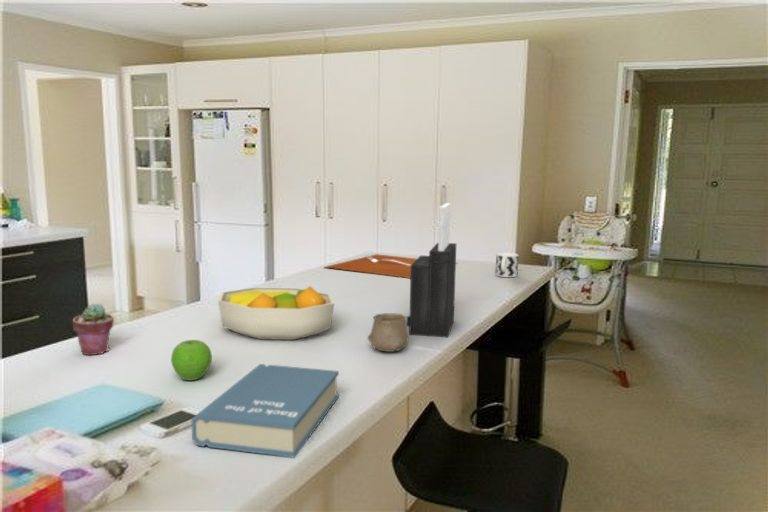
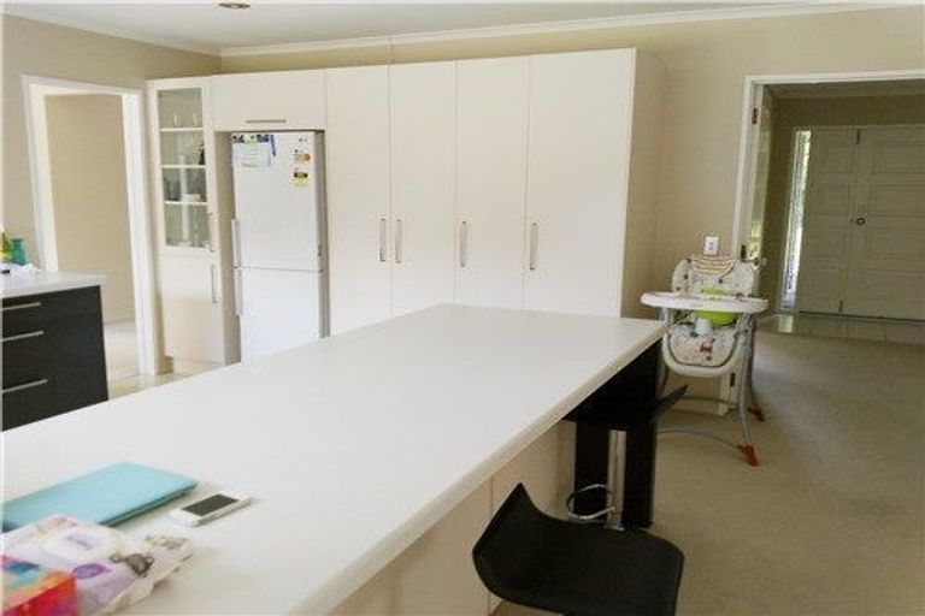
- book [190,363,340,459]
- fruit [170,339,213,381]
- fruit bowl [217,285,335,341]
- knife block [406,202,457,339]
- cup [366,312,409,353]
- cutting board [324,253,458,279]
- cup [495,252,519,278]
- potted succulent [72,303,115,356]
